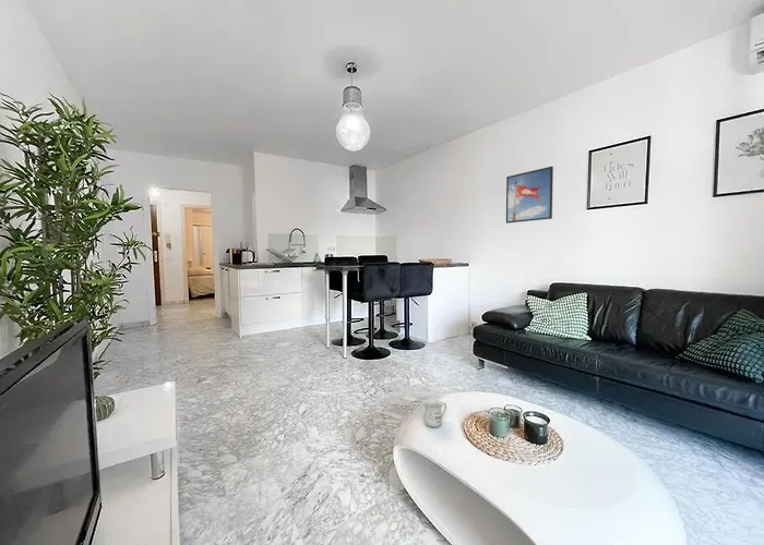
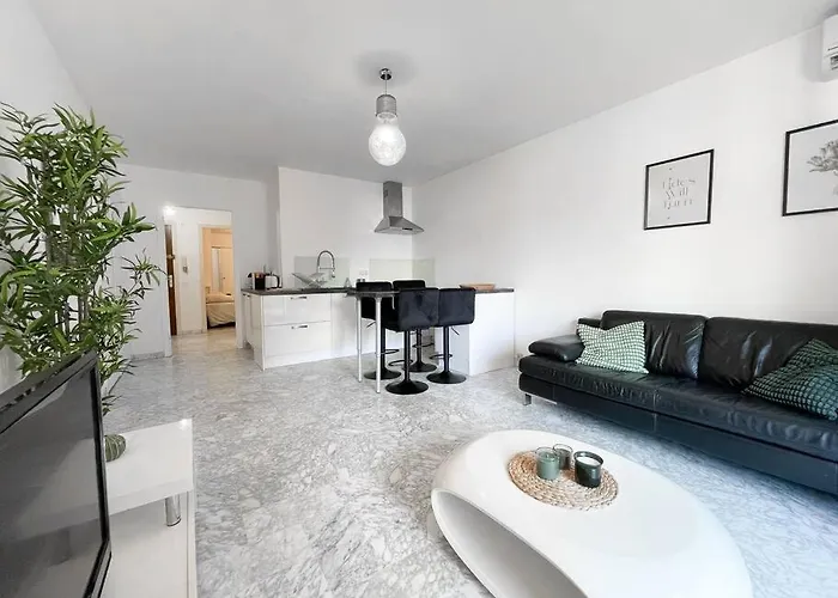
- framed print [505,166,554,225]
- mug [422,398,447,428]
